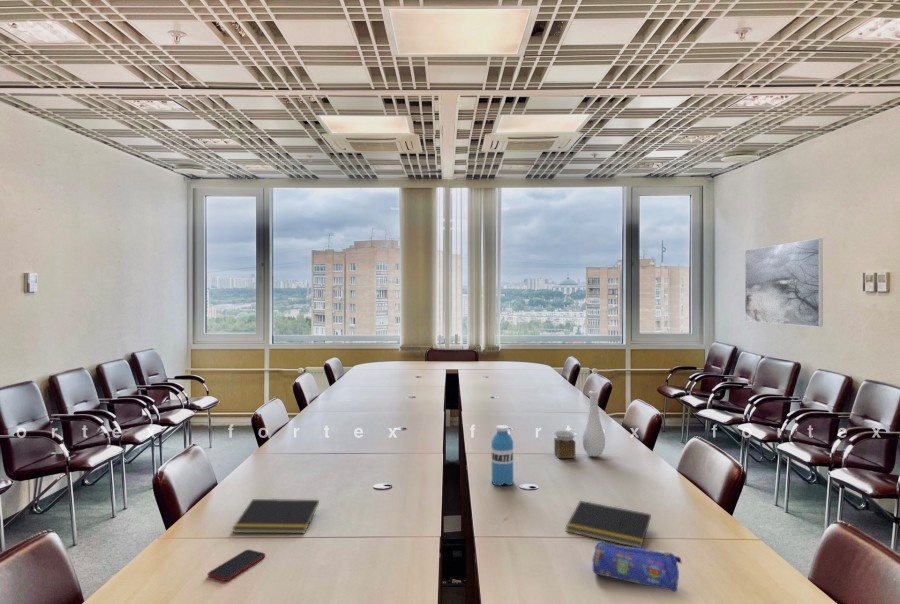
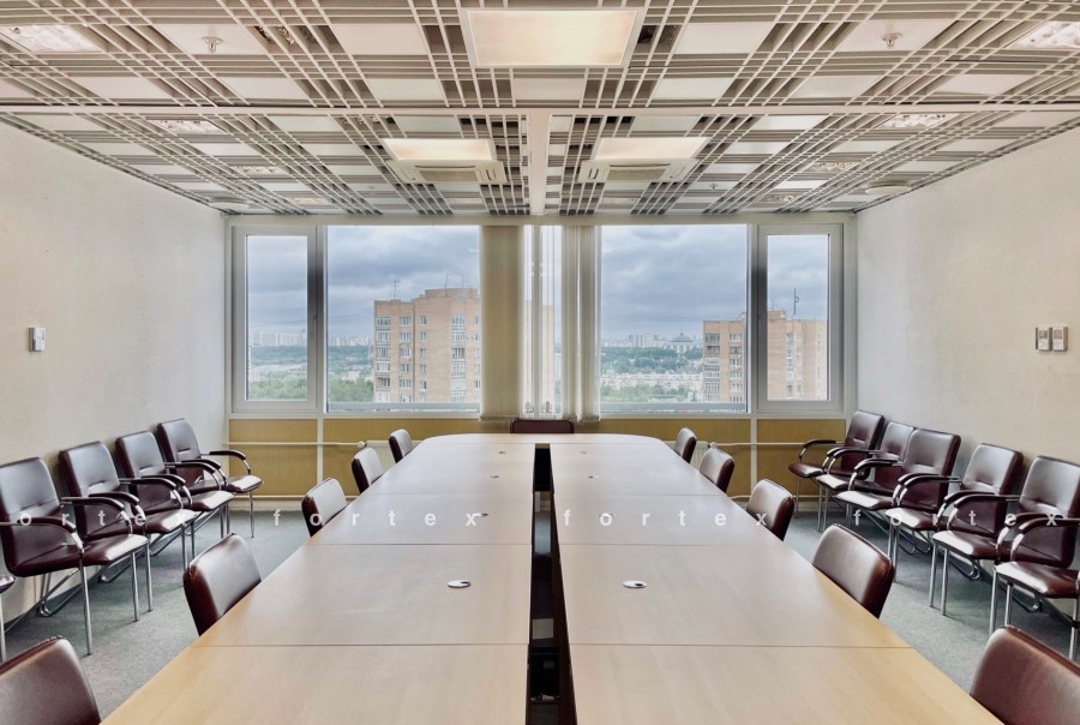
- pencil case [591,540,682,593]
- smartphone [207,549,266,582]
- vase [553,390,606,459]
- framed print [744,237,824,328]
- notepad [231,498,320,534]
- water bottle [491,424,514,487]
- notepad [564,500,652,548]
